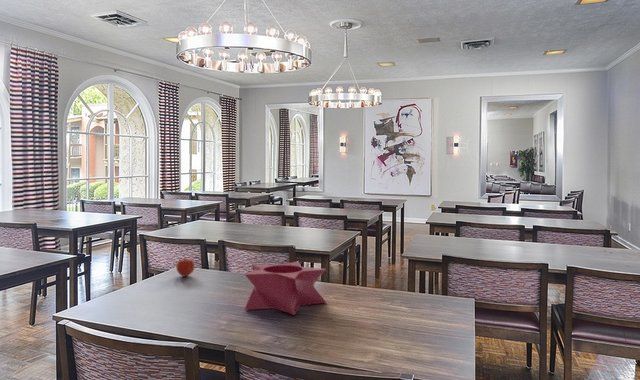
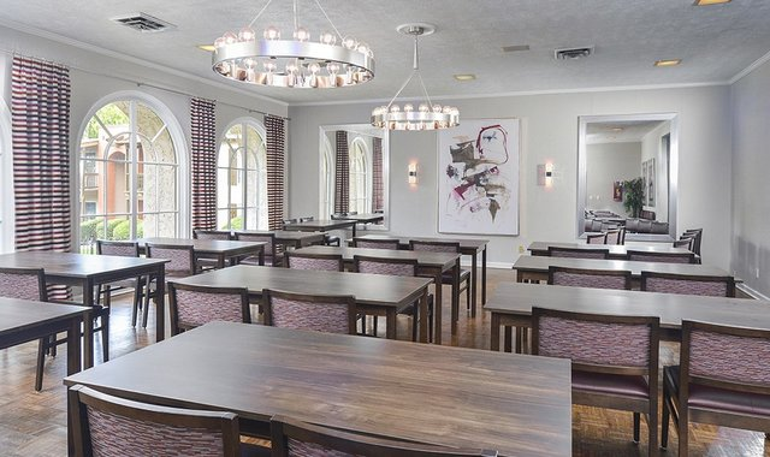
- apple [175,257,195,277]
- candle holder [243,260,327,316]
